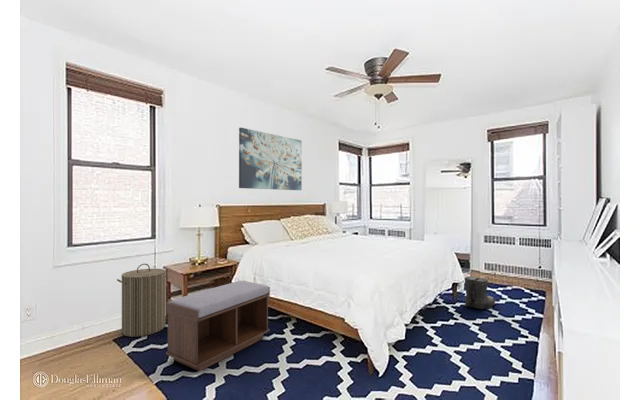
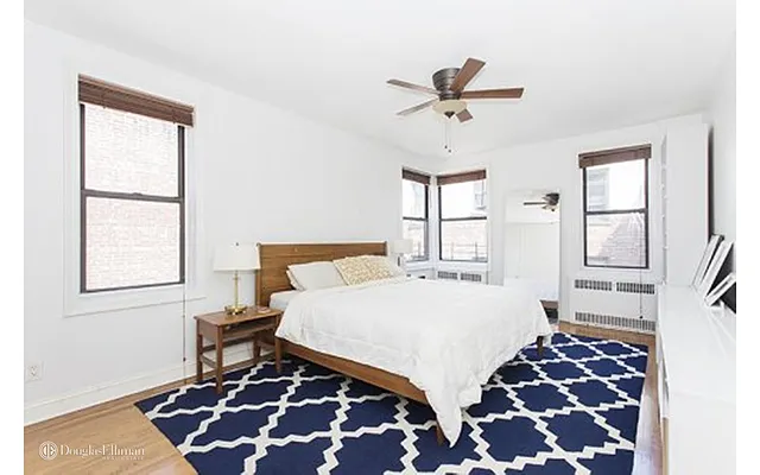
- bench [165,280,271,372]
- laundry hamper [116,263,170,338]
- wall art [238,127,303,191]
- boots [464,275,496,310]
